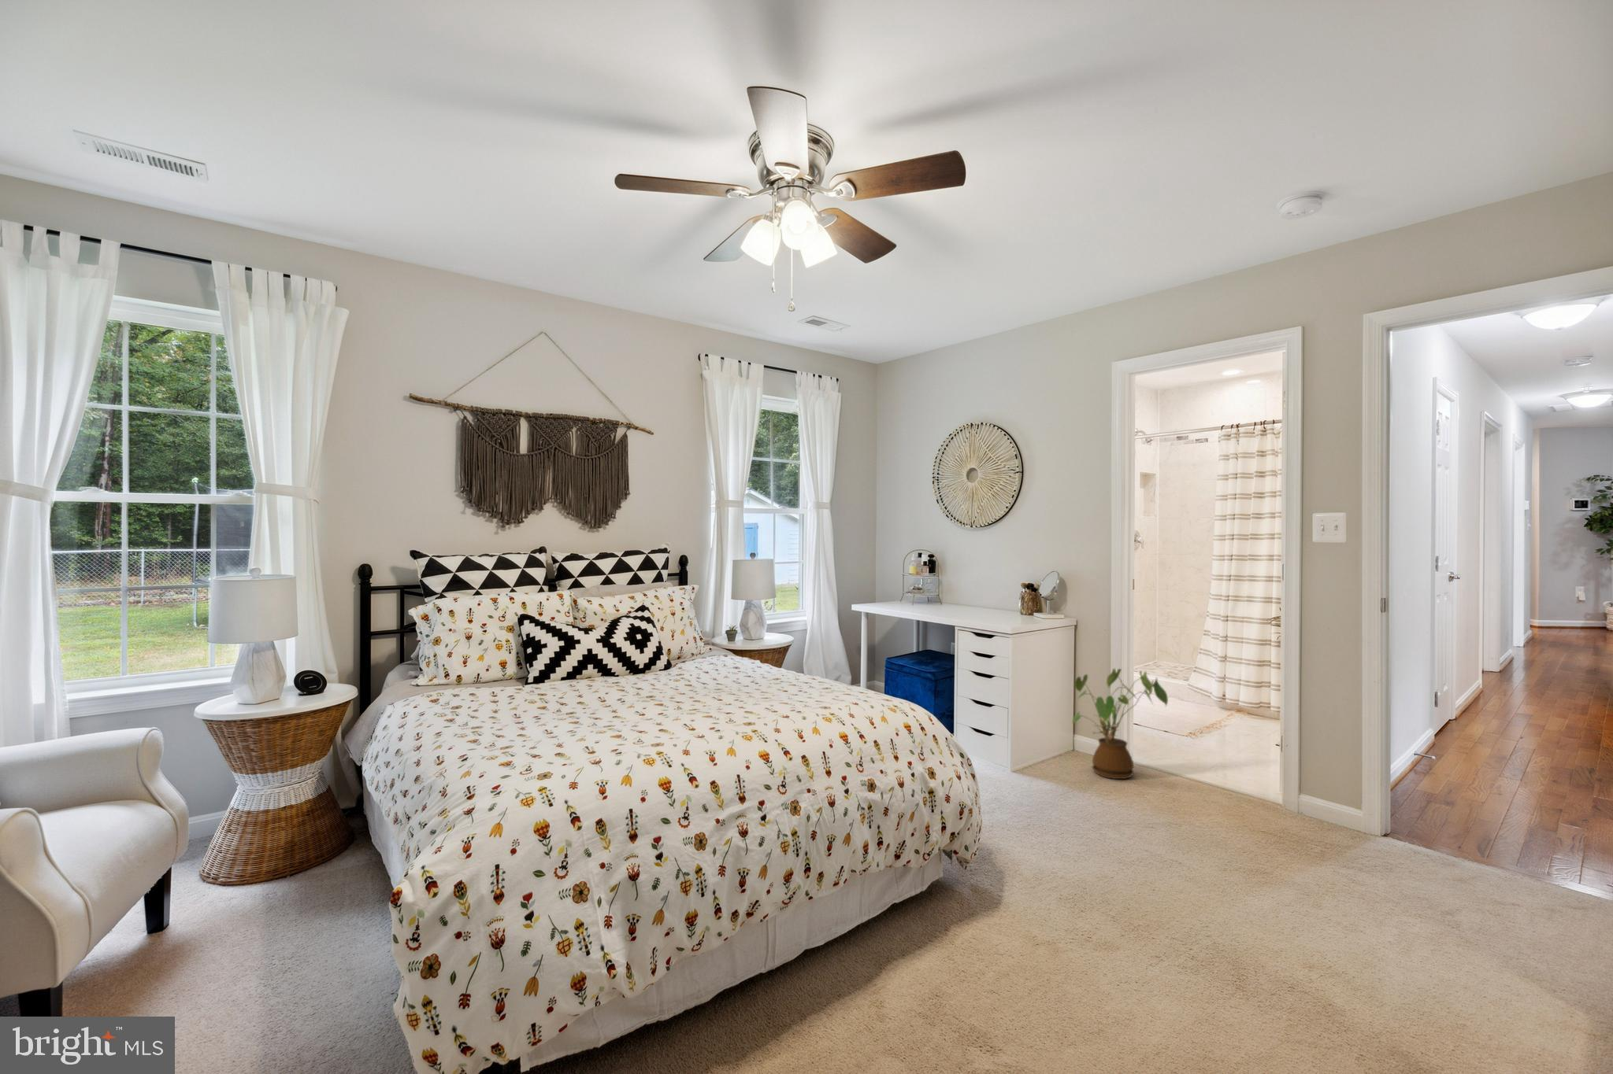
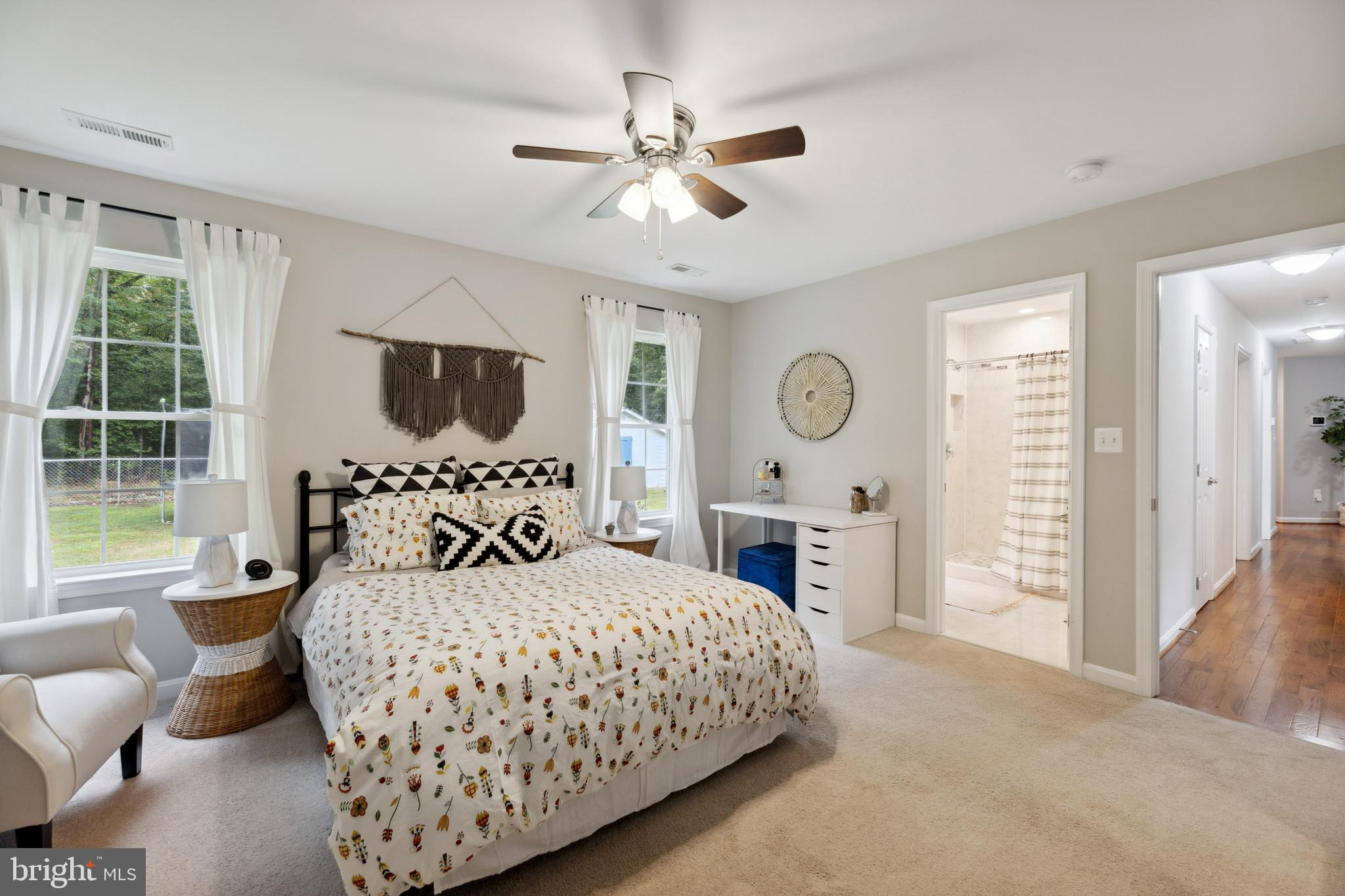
- house plant [1071,668,1169,780]
